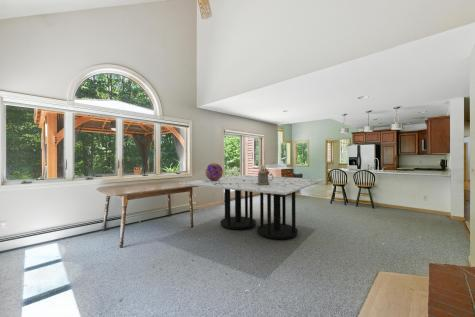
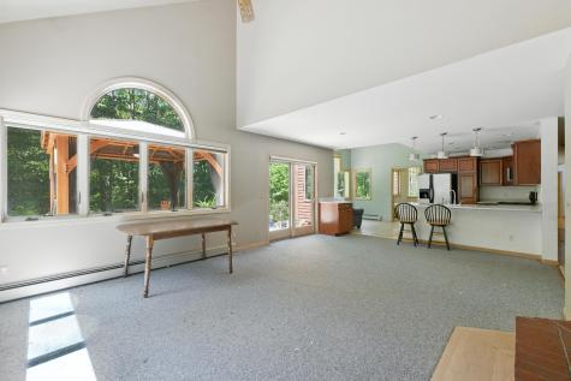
- decorative globe [204,162,224,181]
- dining table [178,174,326,240]
- beer mug [257,164,274,185]
